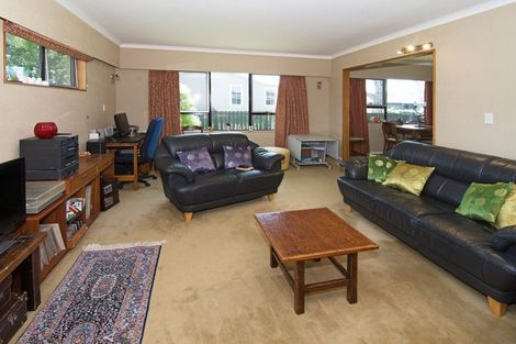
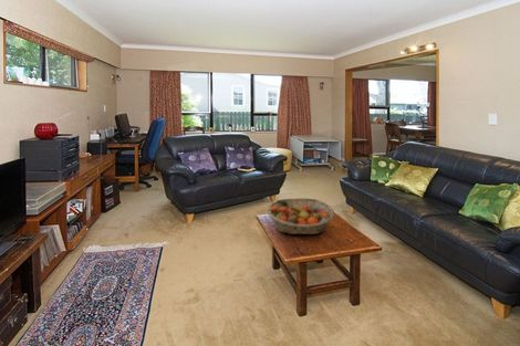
+ fruit basket [267,197,335,235]
